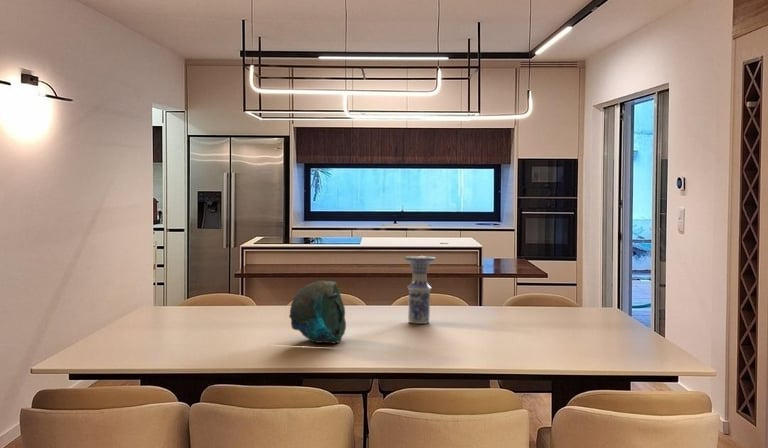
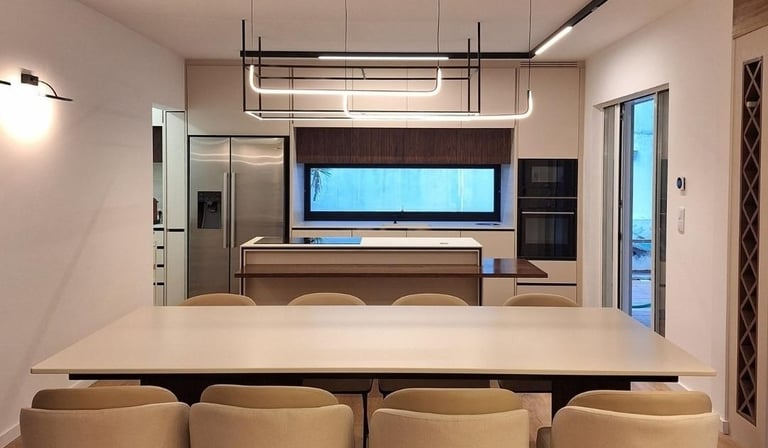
- vase [404,255,436,325]
- decorative bowl [288,280,347,345]
